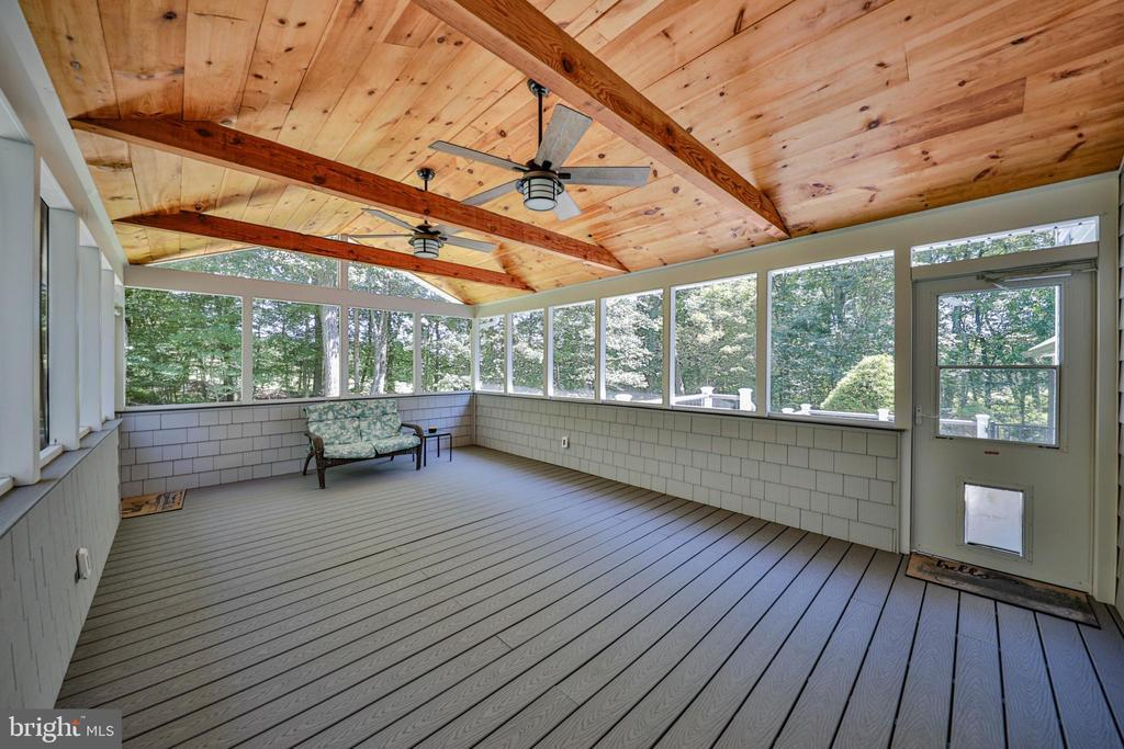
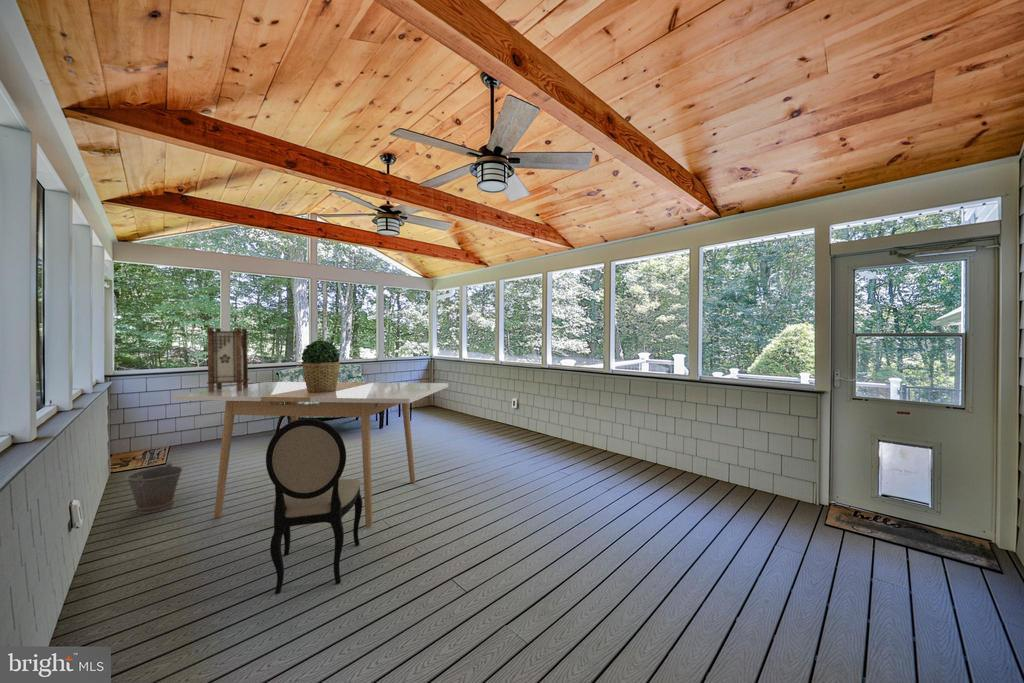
+ dining chair [265,417,363,595]
+ bucket [124,461,183,515]
+ lantern [205,326,250,392]
+ potted plant [300,340,341,392]
+ dining table [171,381,449,527]
